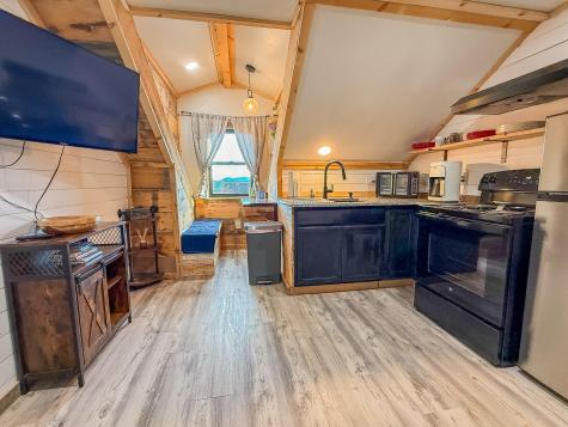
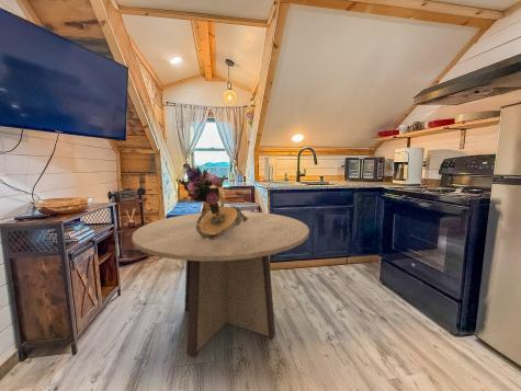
+ dining table [131,210,310,358]
+ bouquet [178,162,248,240]
